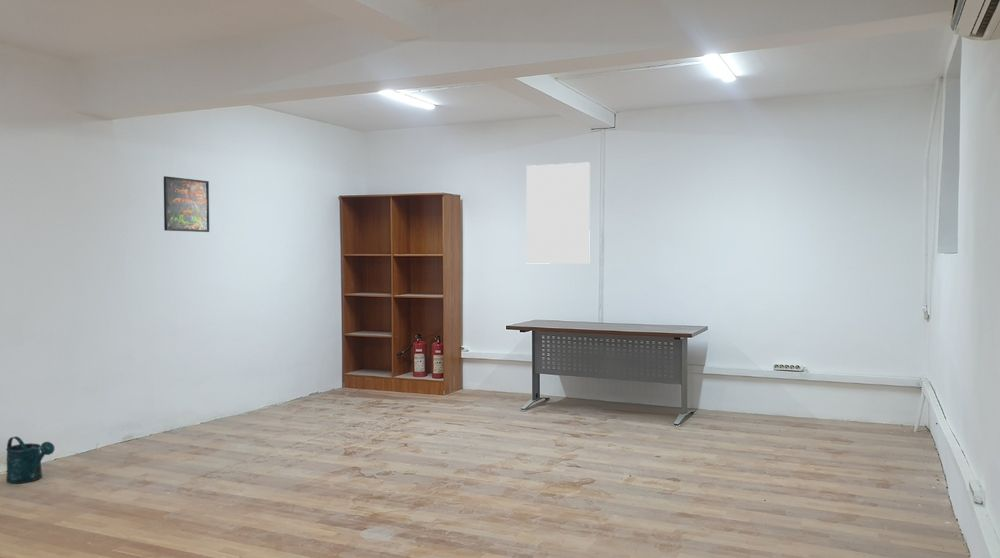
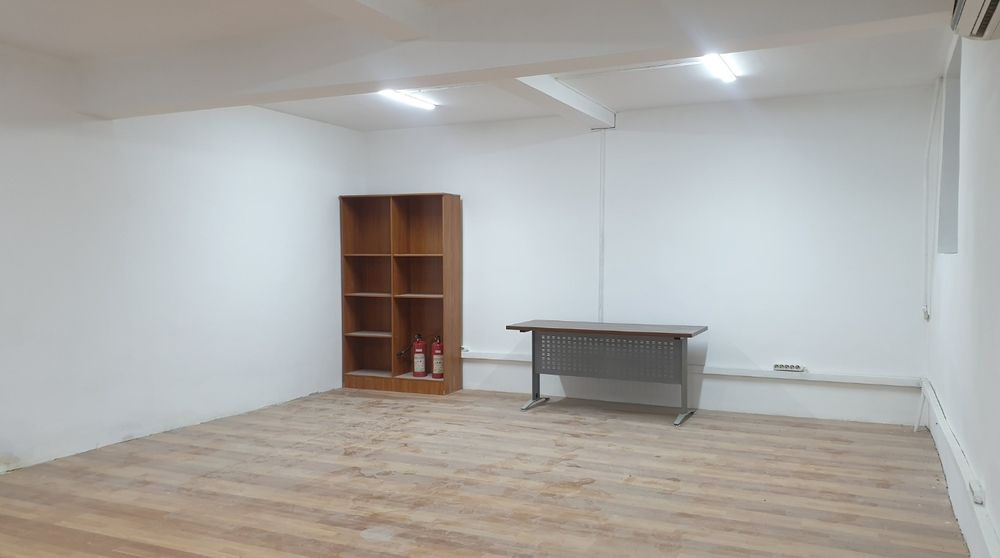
- wall art [525,161,591,265]
- watering can [5,436,56,485]
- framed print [163,175,210,233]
